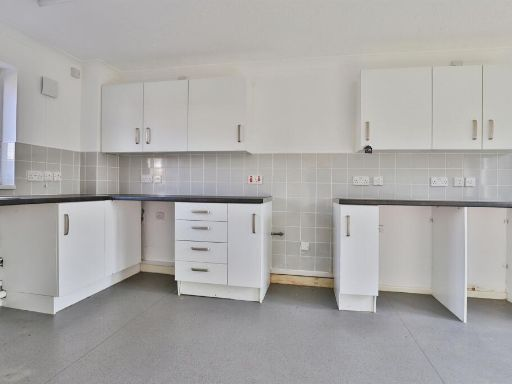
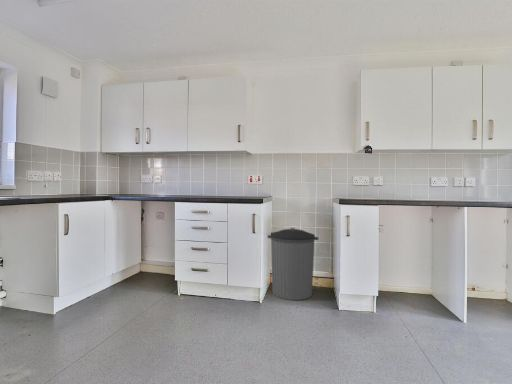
+ trash can [267,227,319,301]
